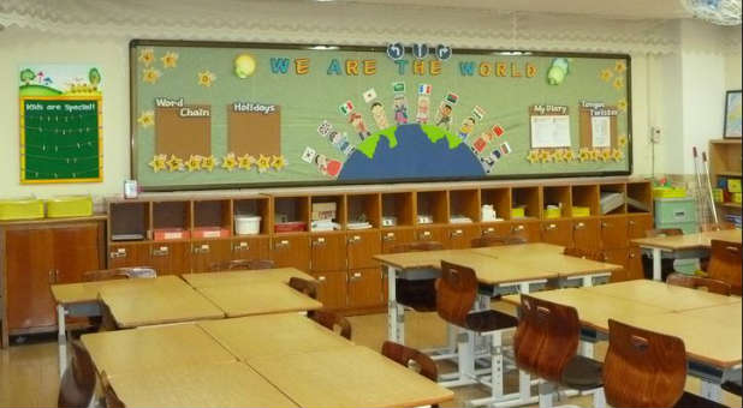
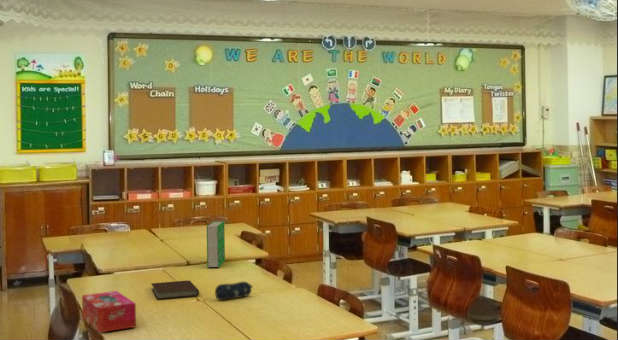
+ notebook [150,279,200,300]
+ pencil case [214,280,254,301]
+ book [206,220,226,269]
+ tissue box [81,290,137,334]
